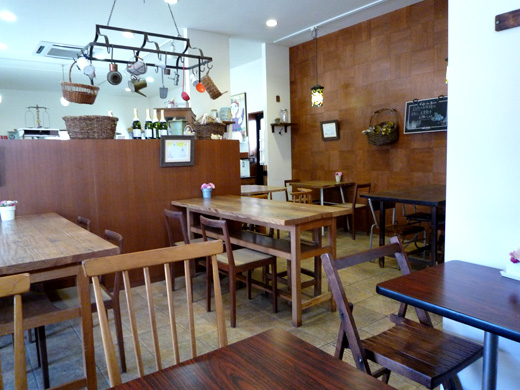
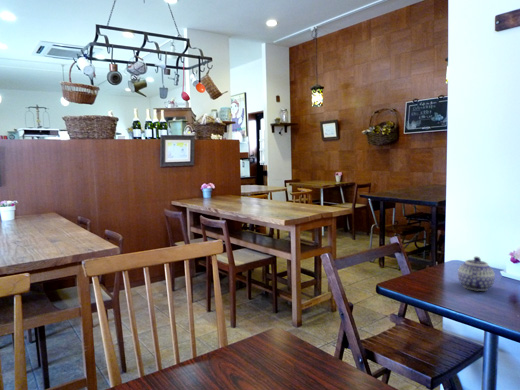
+ teapot [457,256,496,292]
